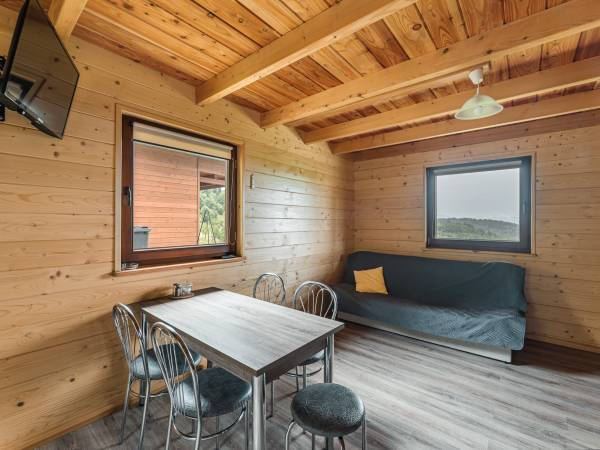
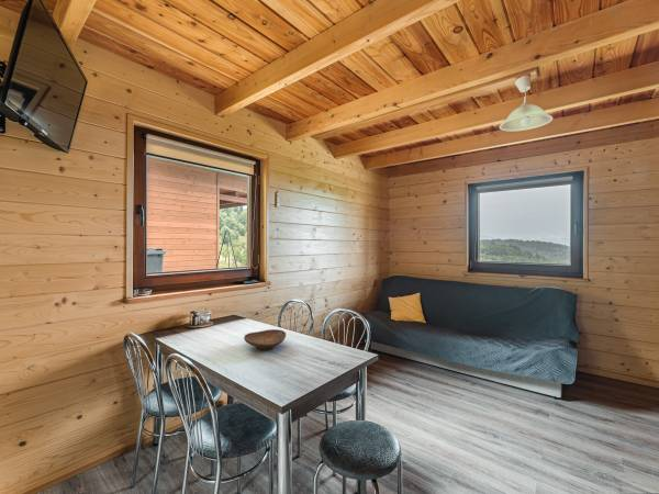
+ decorative bowl [243,328,287,351]
